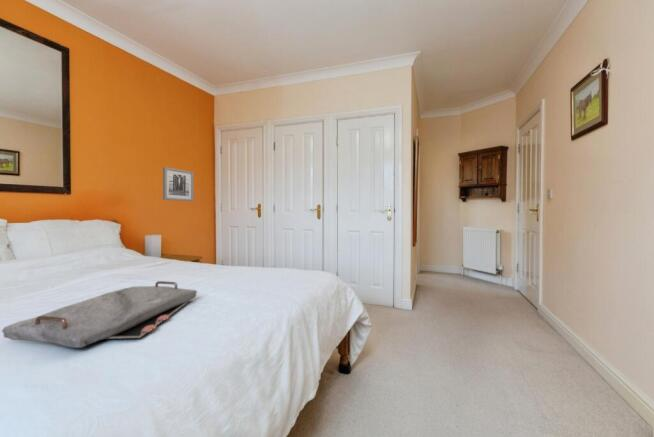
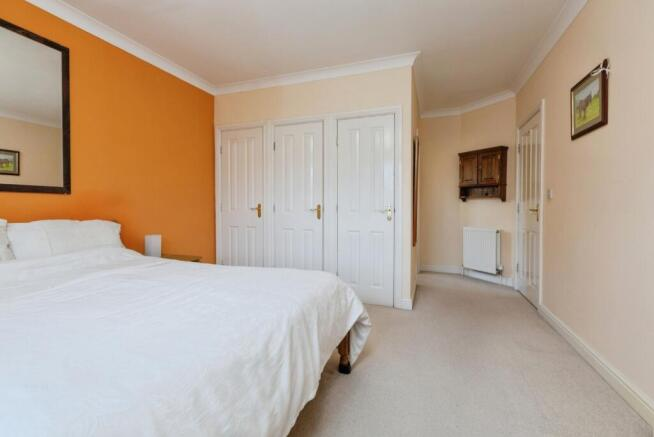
- serving tray [1,280,198,349]
- wall art [162,166,195,202]
